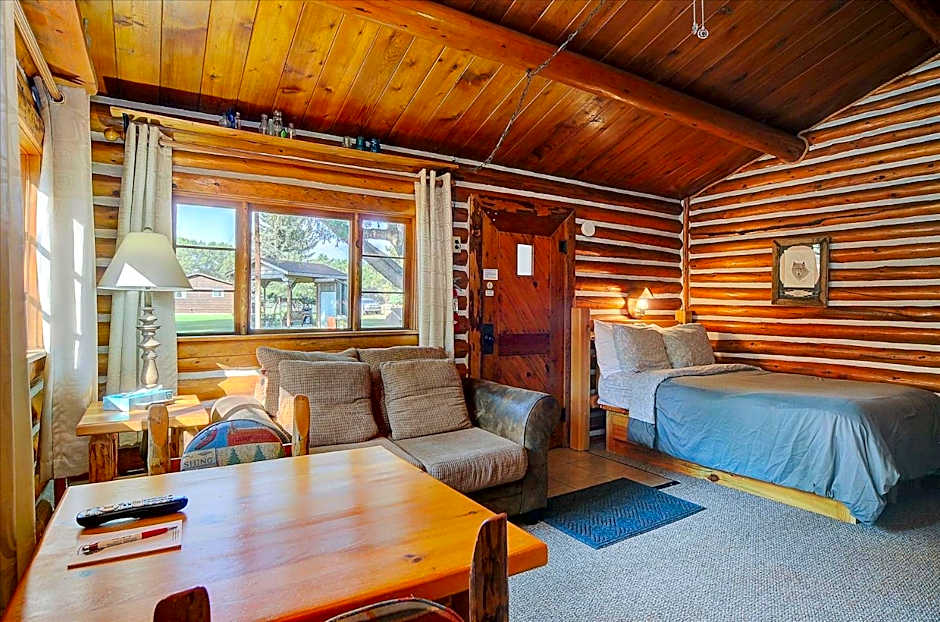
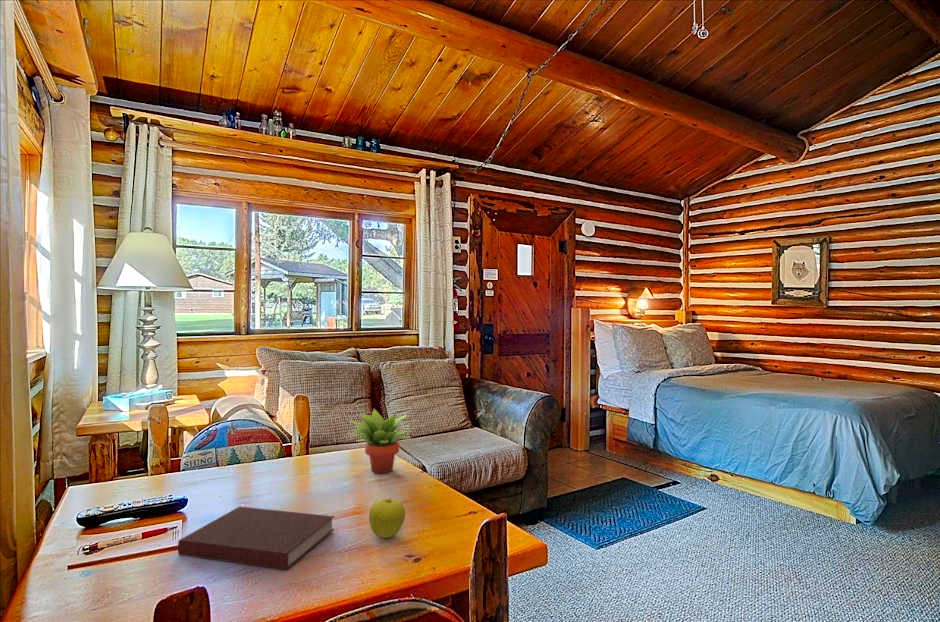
+ notebook [177,506,335,571]
+ succulent plant [346,408,413,474]
+ fruit [368,497,406,539]
